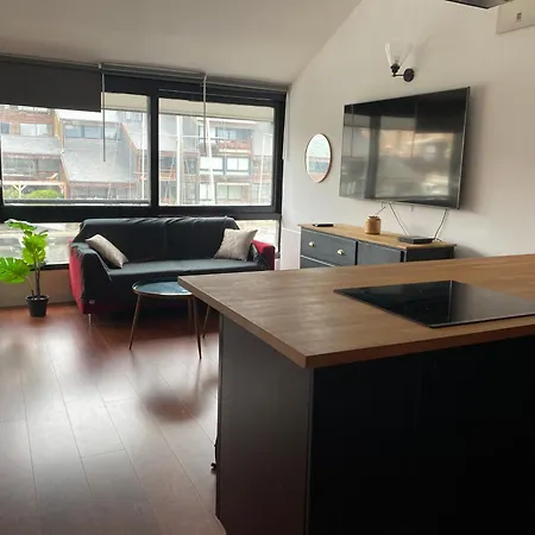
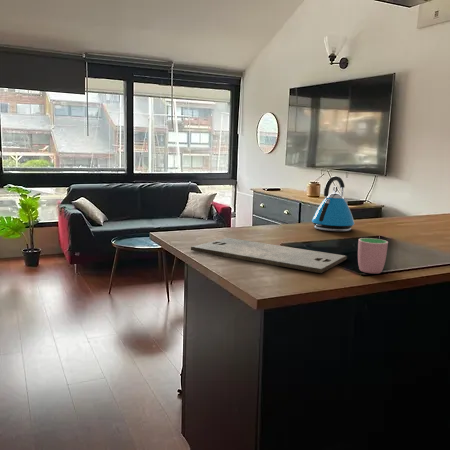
+ cutting board [190,237,348,274]
+ kettle [311,175,355,232]
+ cup [357,237,389,274]
